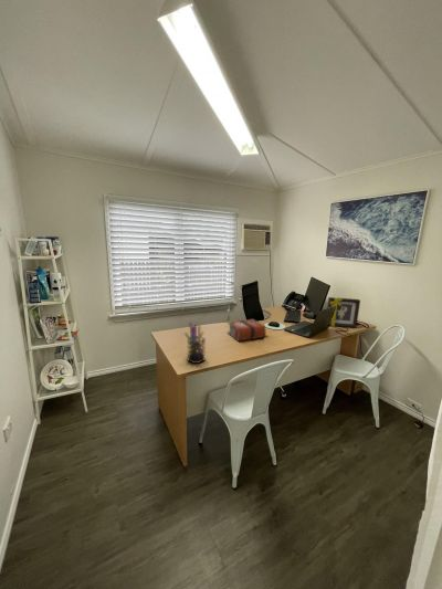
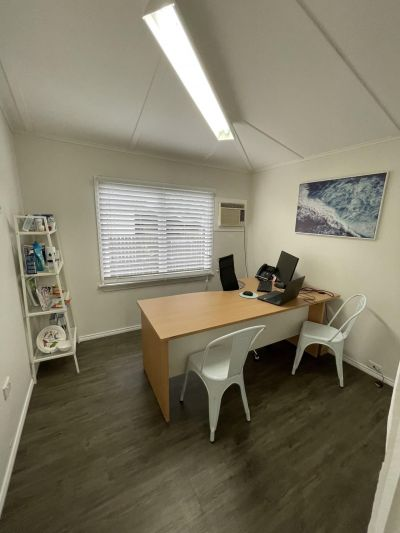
- pen holder [183,322,207,365]
- bible [227,318,266,341]
- picture frame [326,296,361,329]
